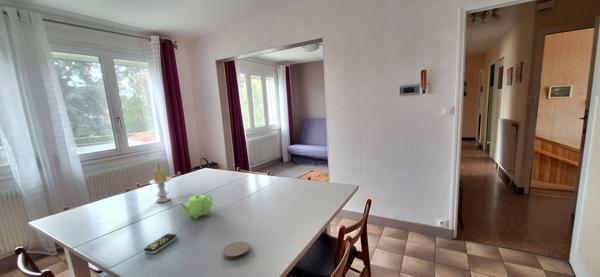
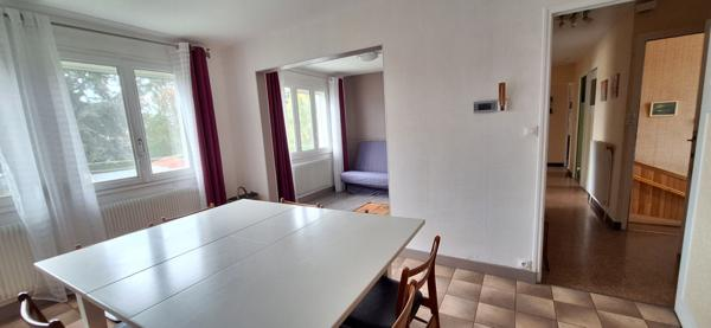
- coaster [222,240,250,261]
- remote control [143,233,178,255]
- teapot [179,193,214,220]
- candle [148,161,173,204]
